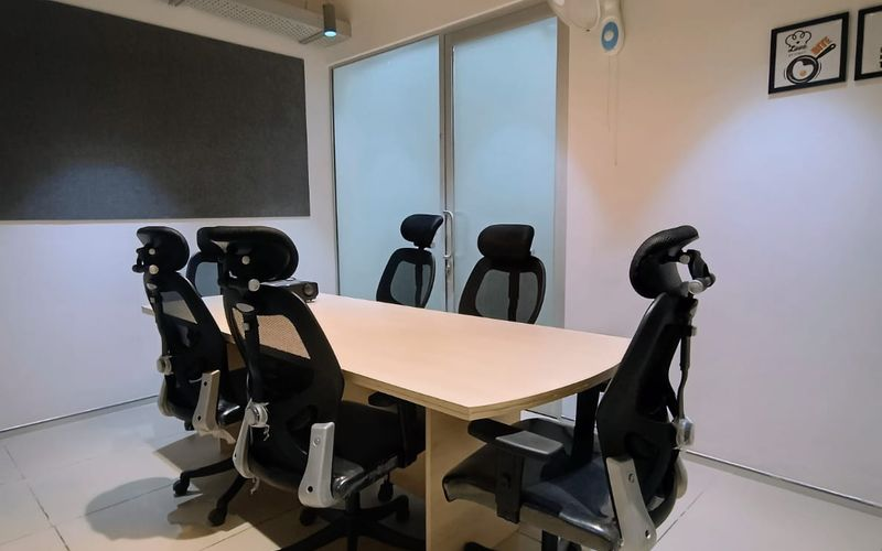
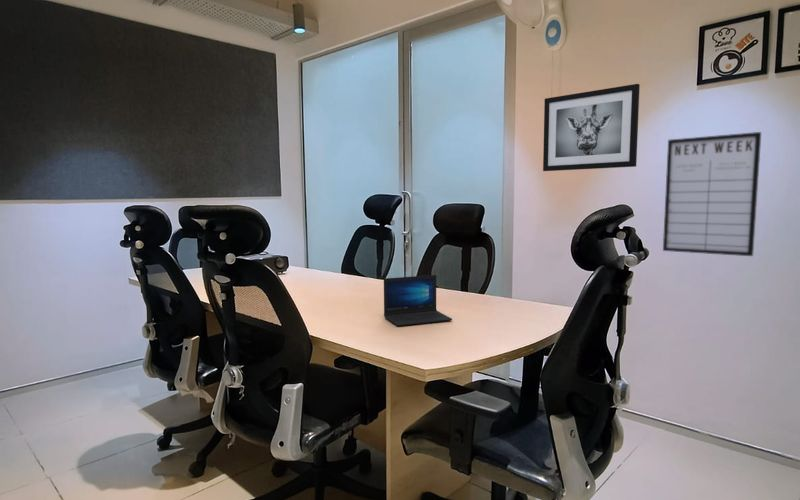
+ wall art [542,83,641,172]
+ laptop [383,274,453,327]
+ writing board [662,131,762,257]
